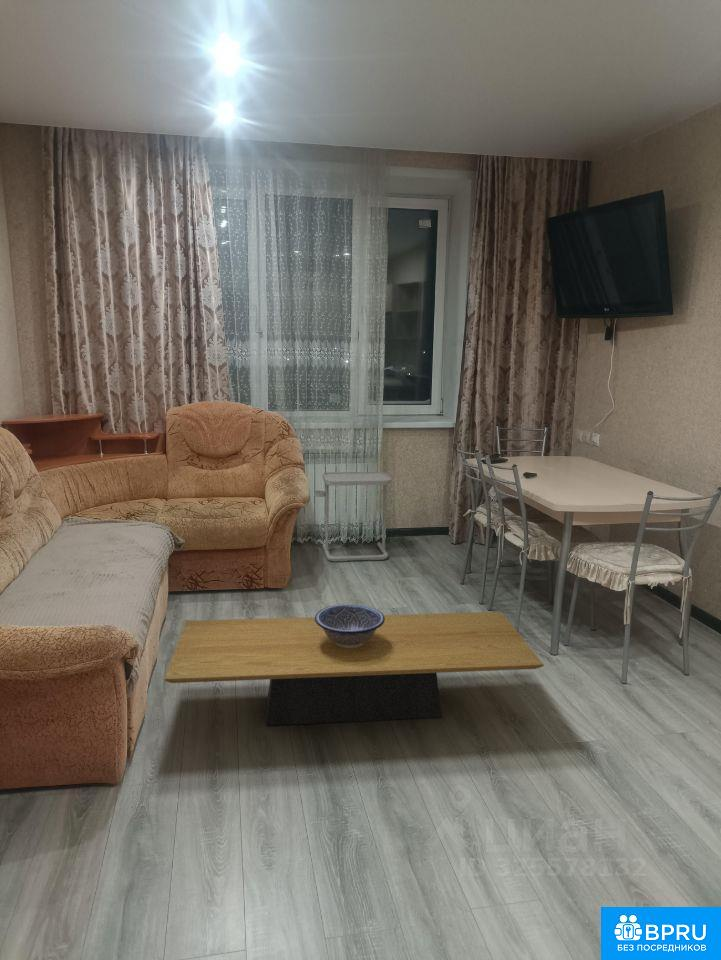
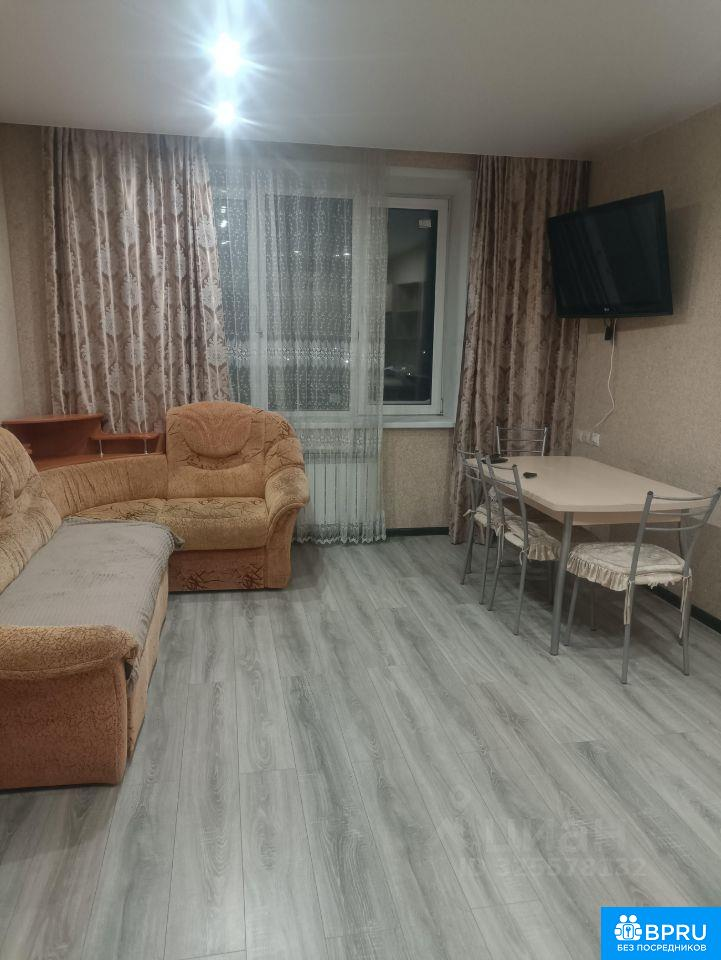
- side table [313,471,393,562]
- coffee table [164,611,545,727]
- decorative bowl [314,603,385,648]
